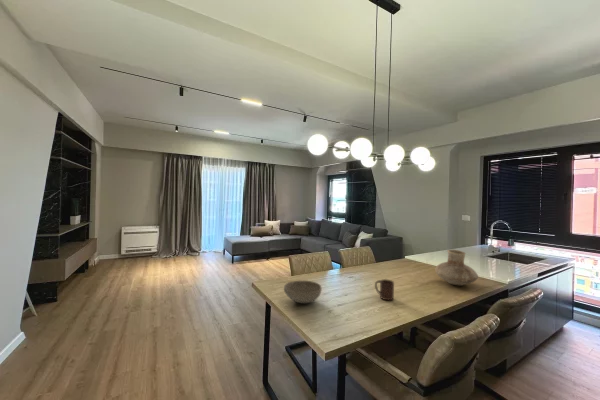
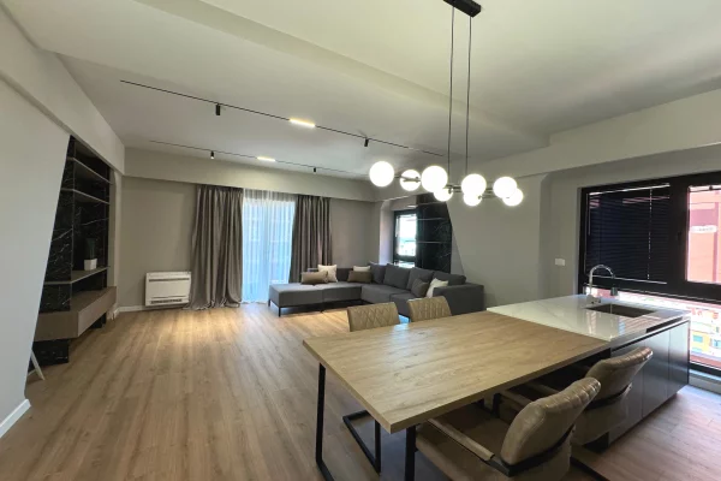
- cup [374,278,395,301]
- bowl [283,280,323,304]
- vase [434,249,479,286]
